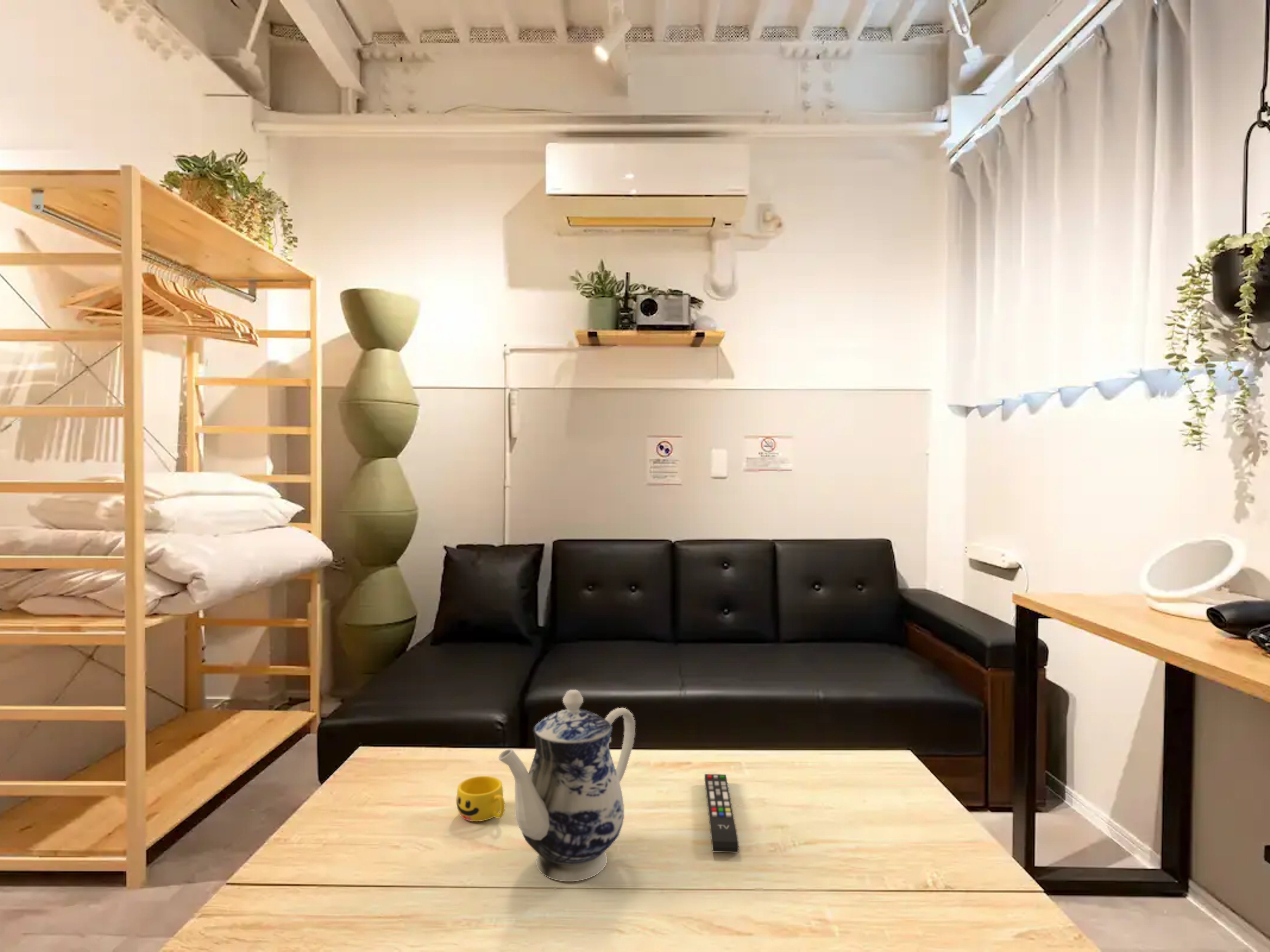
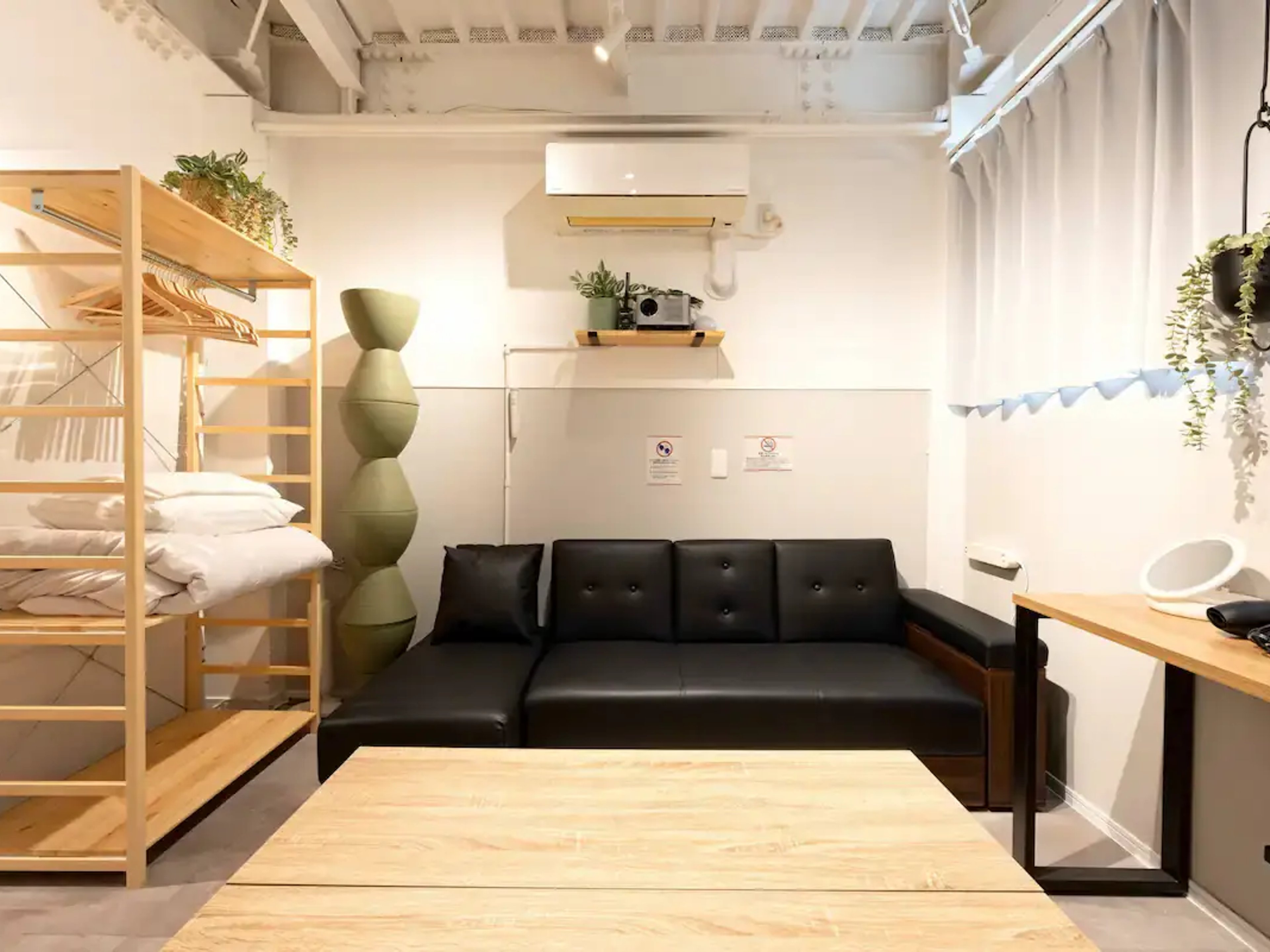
- remote control [704,773,739,853]
- teapot [498,689,636,882]
- cup [456,775,505,822]
